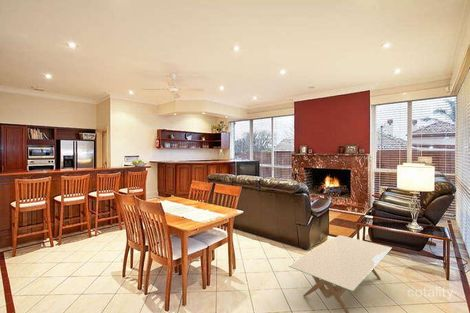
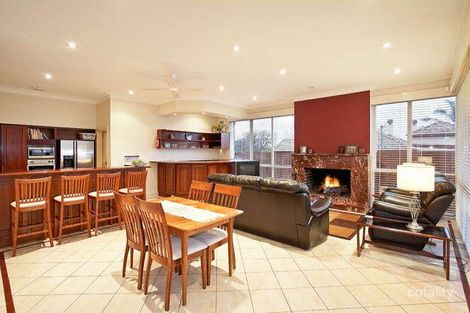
- coffee table [287,234,393,313]
